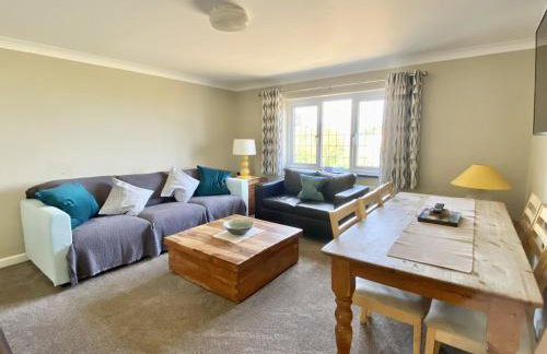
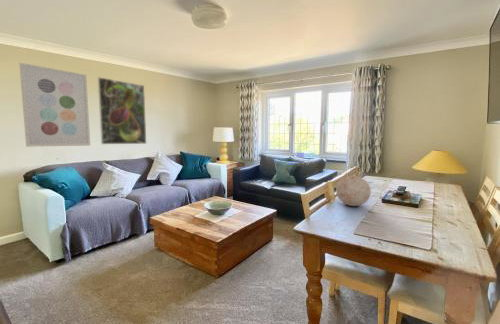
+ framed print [97,76,147,145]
+ wall art [18,62,91,148]
+ decorative ball [335,175,372,207]
